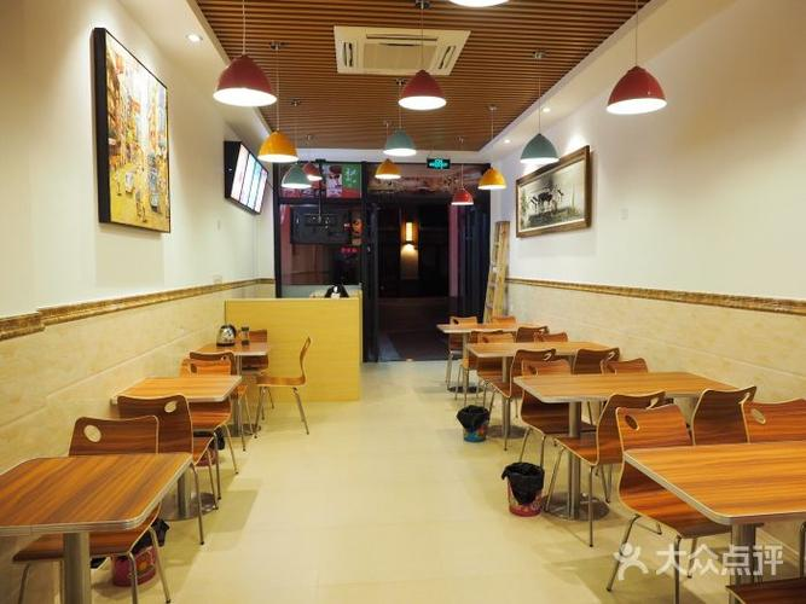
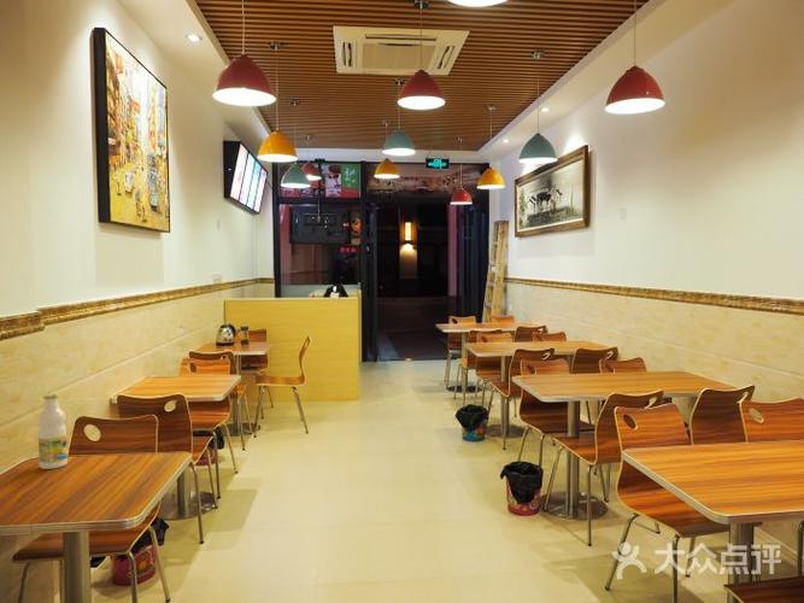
+ bottle [37,393,69,470]
